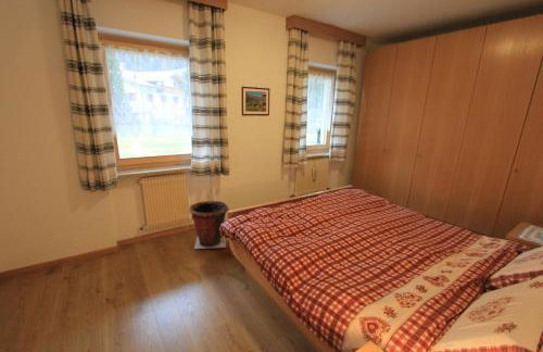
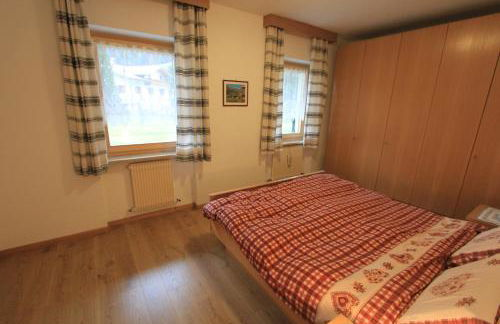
- waste bin [188,200,230,250]
